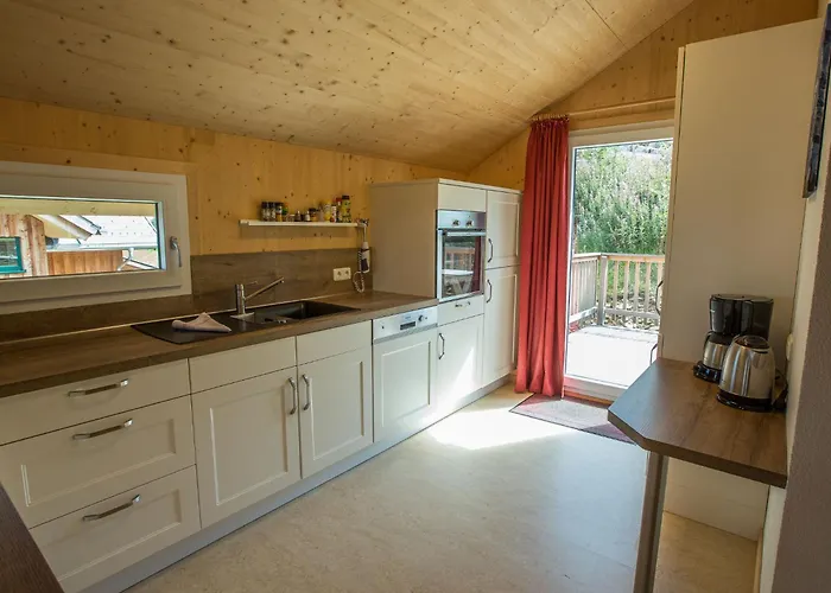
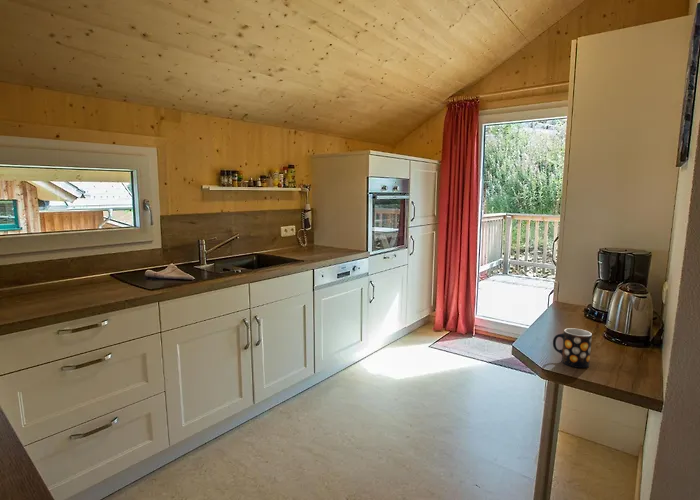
+ mug [552,327,593,369]
